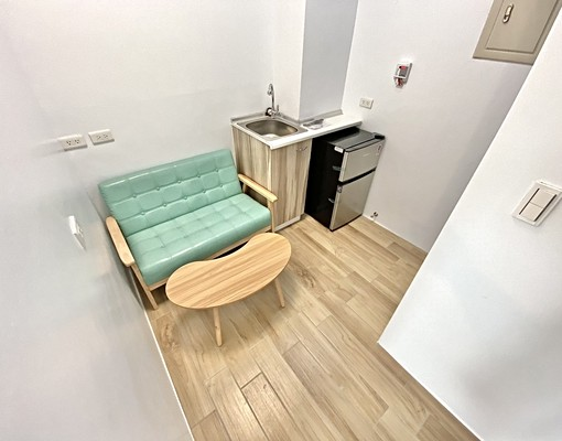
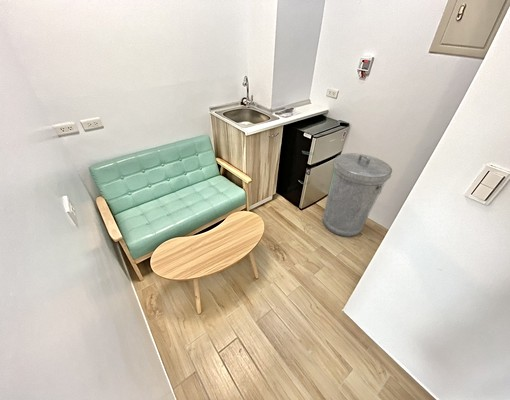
+ trash can [322,152,393,238]
